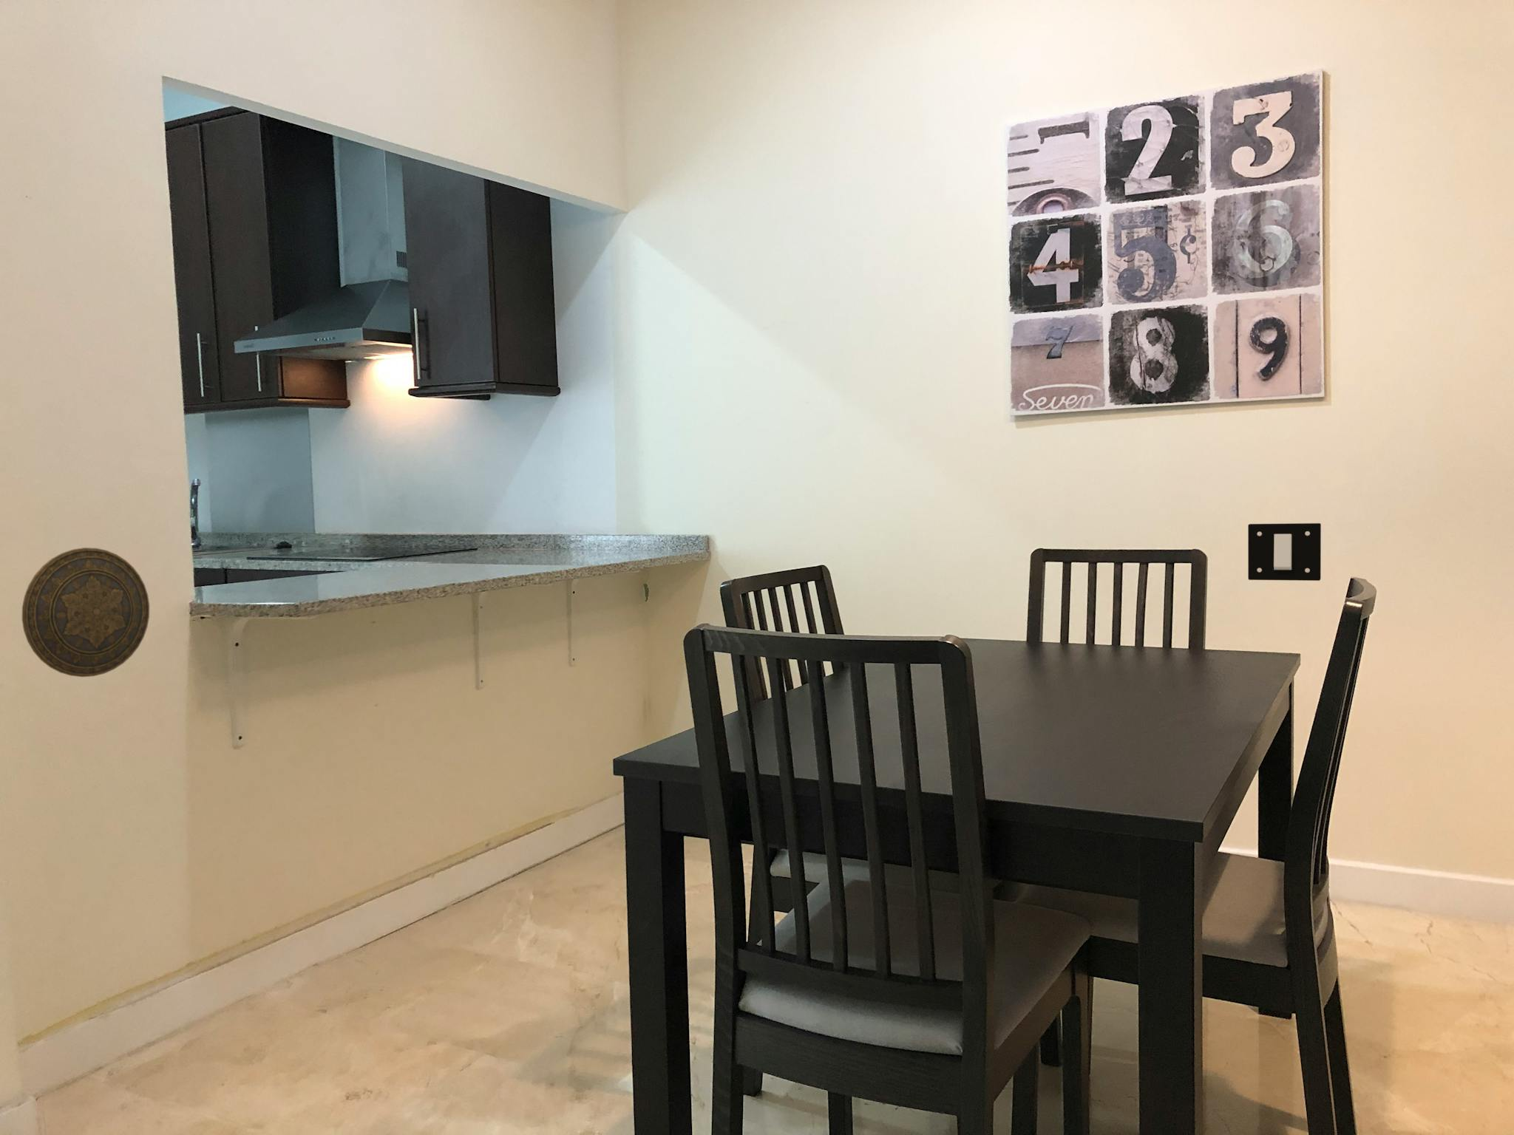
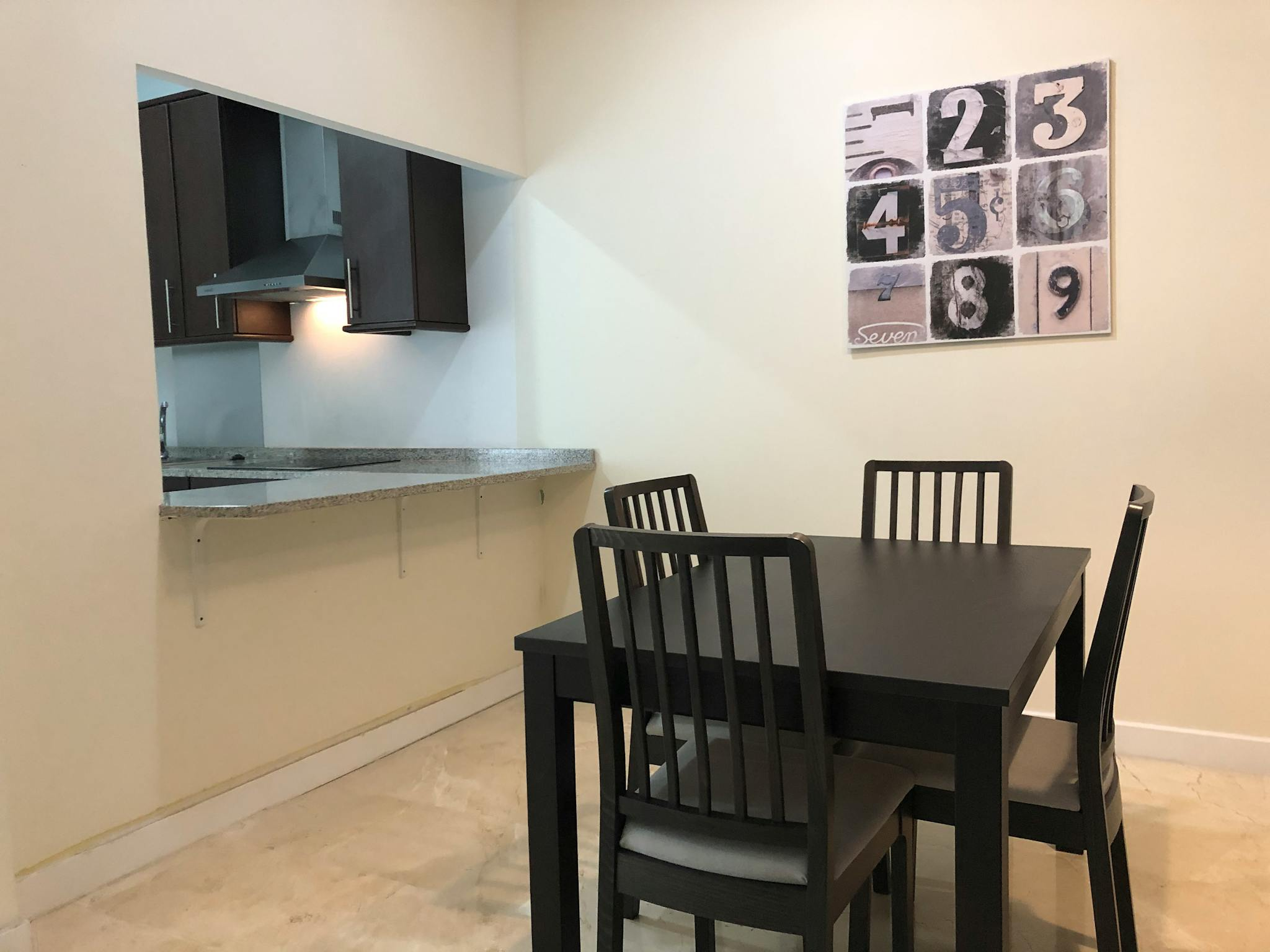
- decorative plate [21,547,150,677]
- light switch [1247,522,1322,582]
